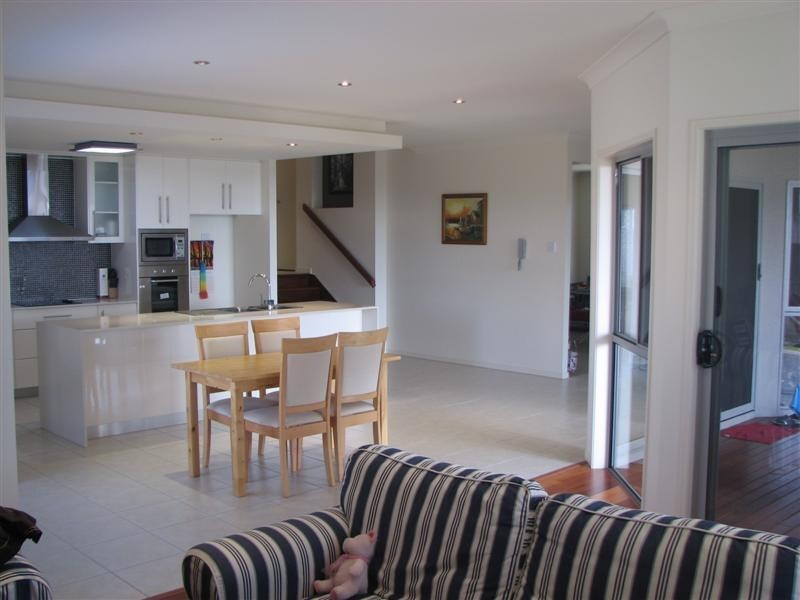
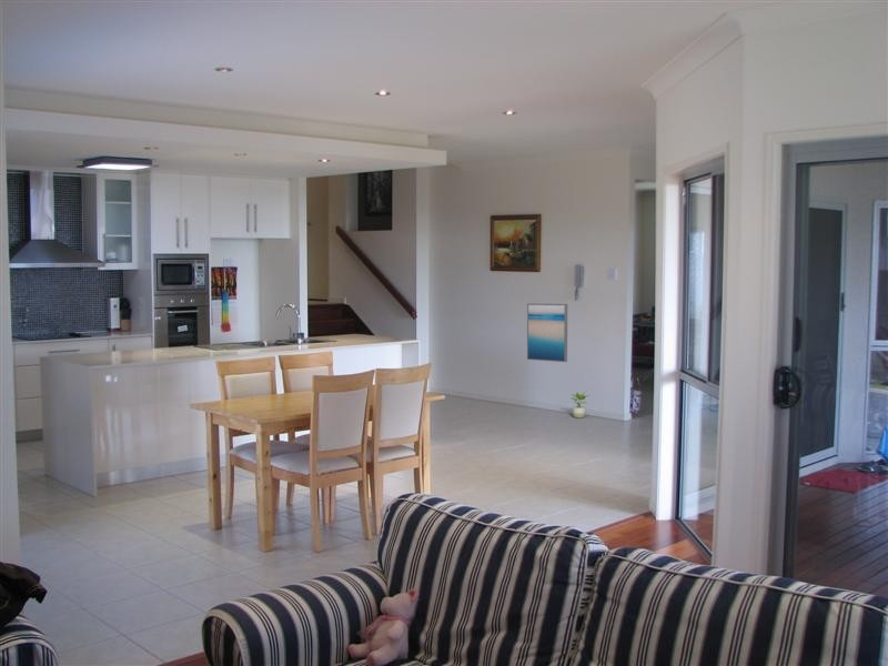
+ wall art [526,302,568,363]
+ potted plant [571,390,591,420]
